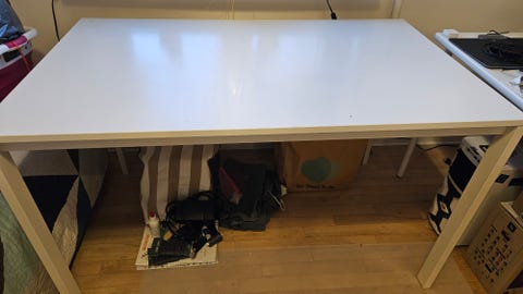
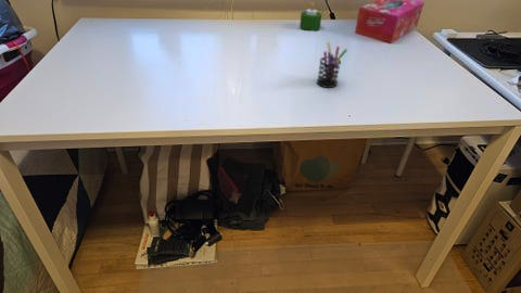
+ tissue box [354,0,425,44]
+ pen holder [316,41,348,89]
+ candle [298,1,322,31]
